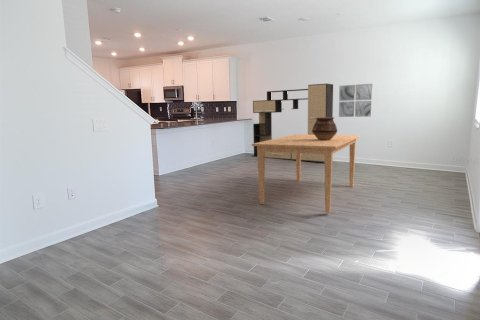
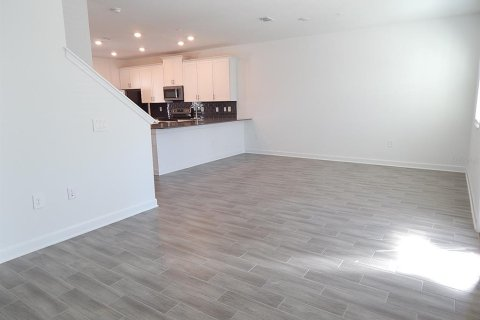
- ceramic pot [312,116,338,140]
- wall art [338,83,373,118]
- dining table [251,133,361,214]
- media console [251,83,334,163]
